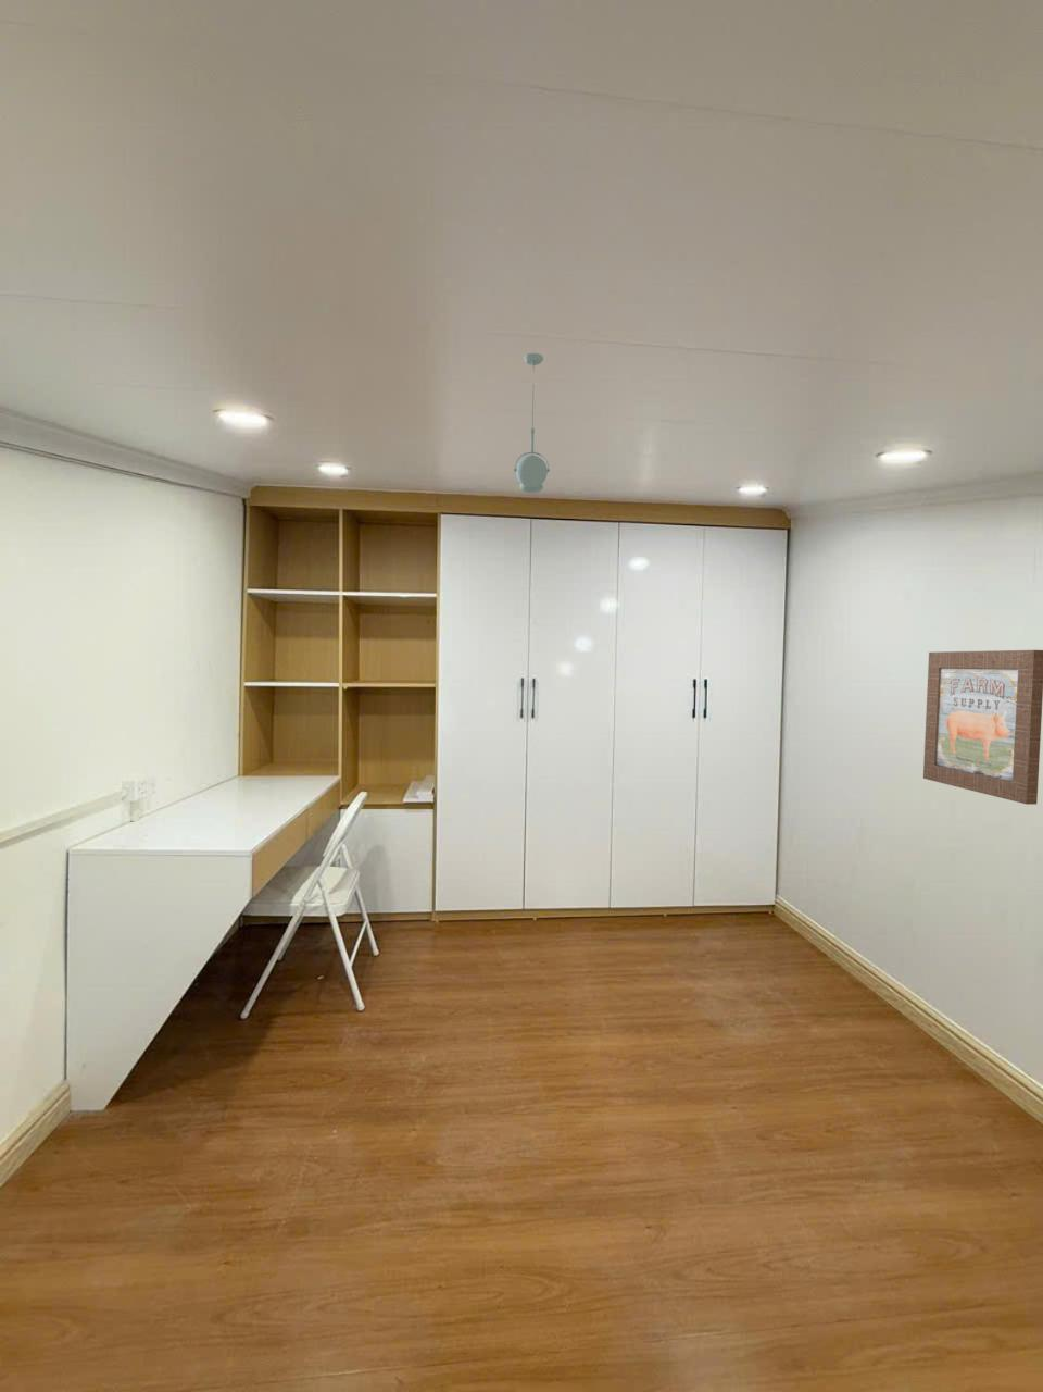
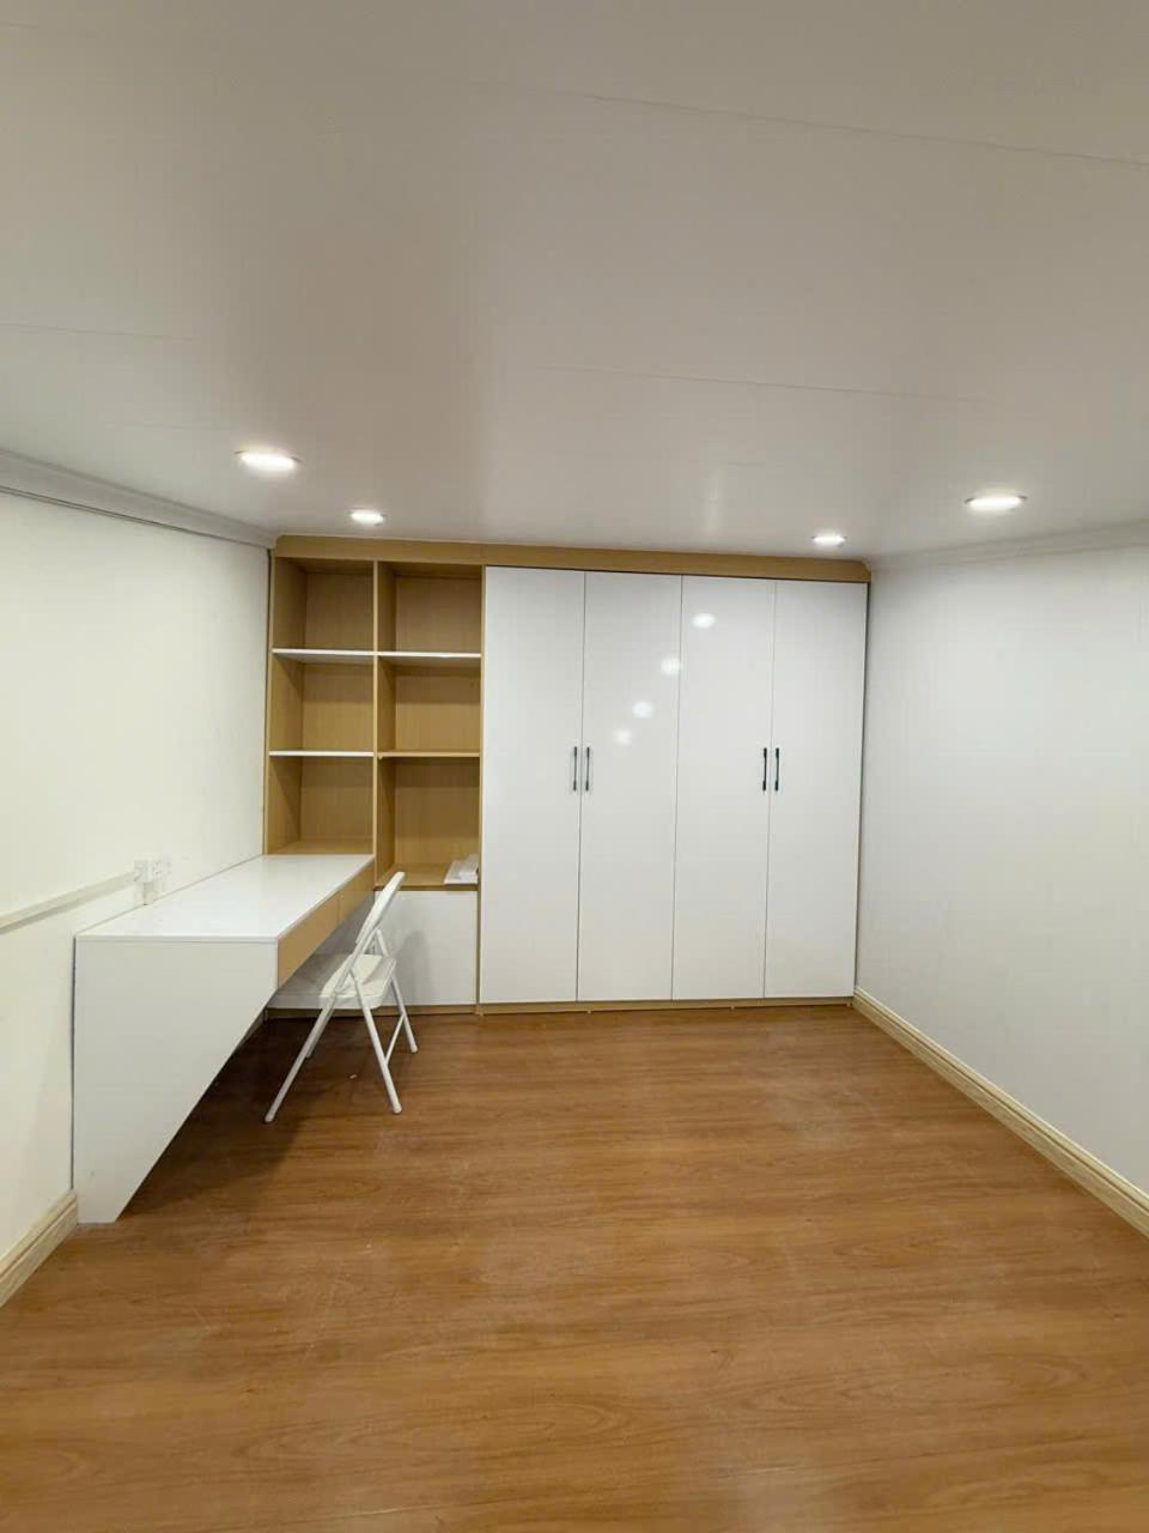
- pendant light [514,352,551,493]
- wall art [922,649,1043,806]
